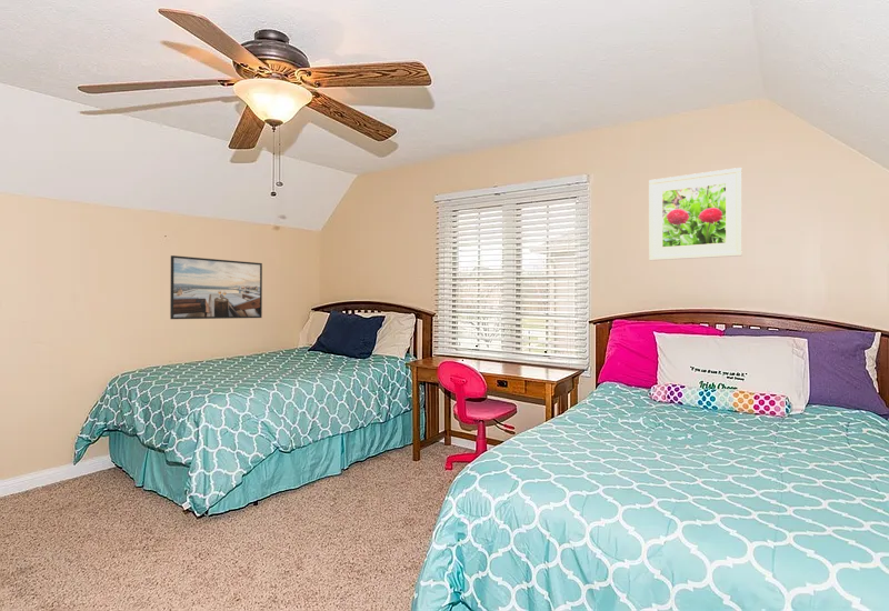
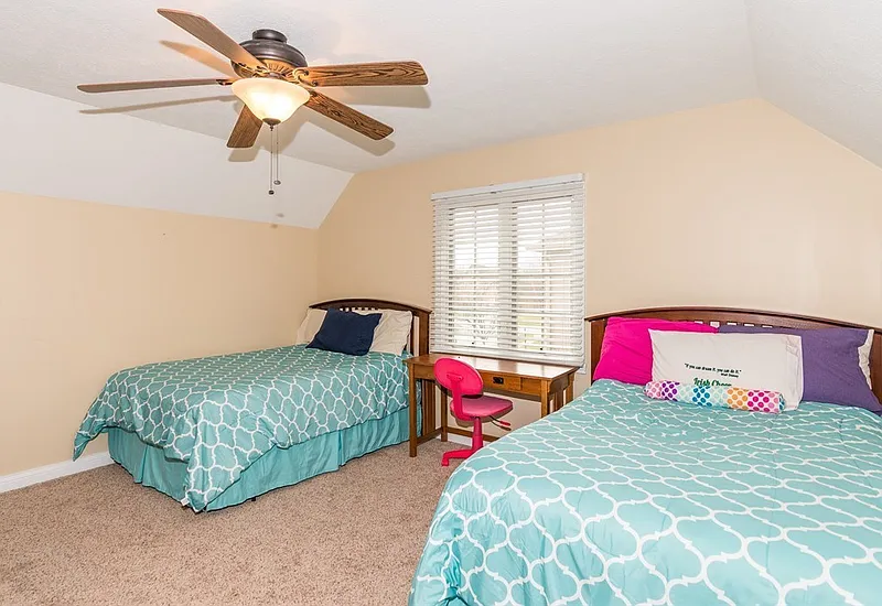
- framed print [648,167,743,261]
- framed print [169,254,263,320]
